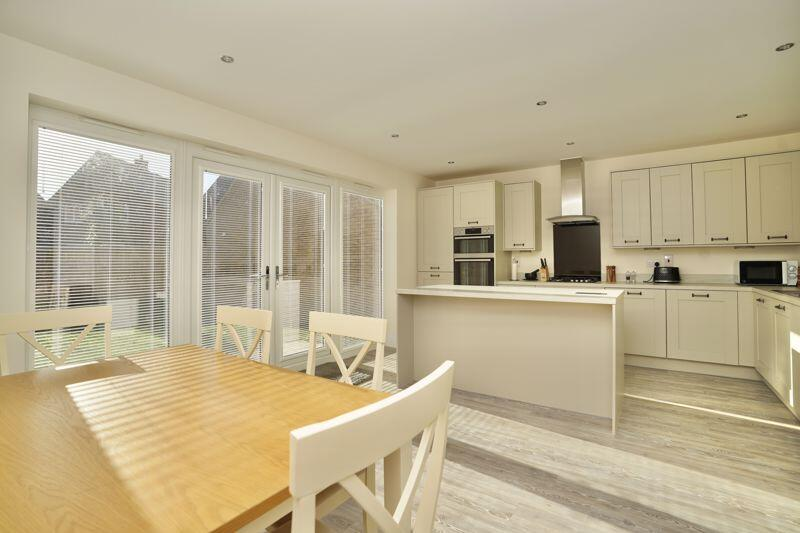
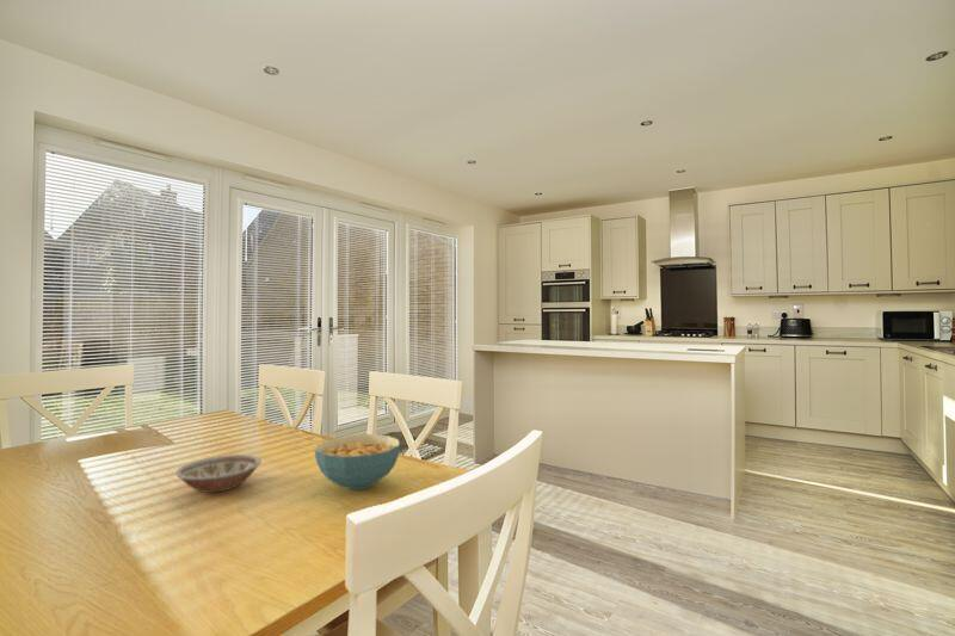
+ bowl [174,453,263,494]
+ cereal bowl [314,433,401,492]
